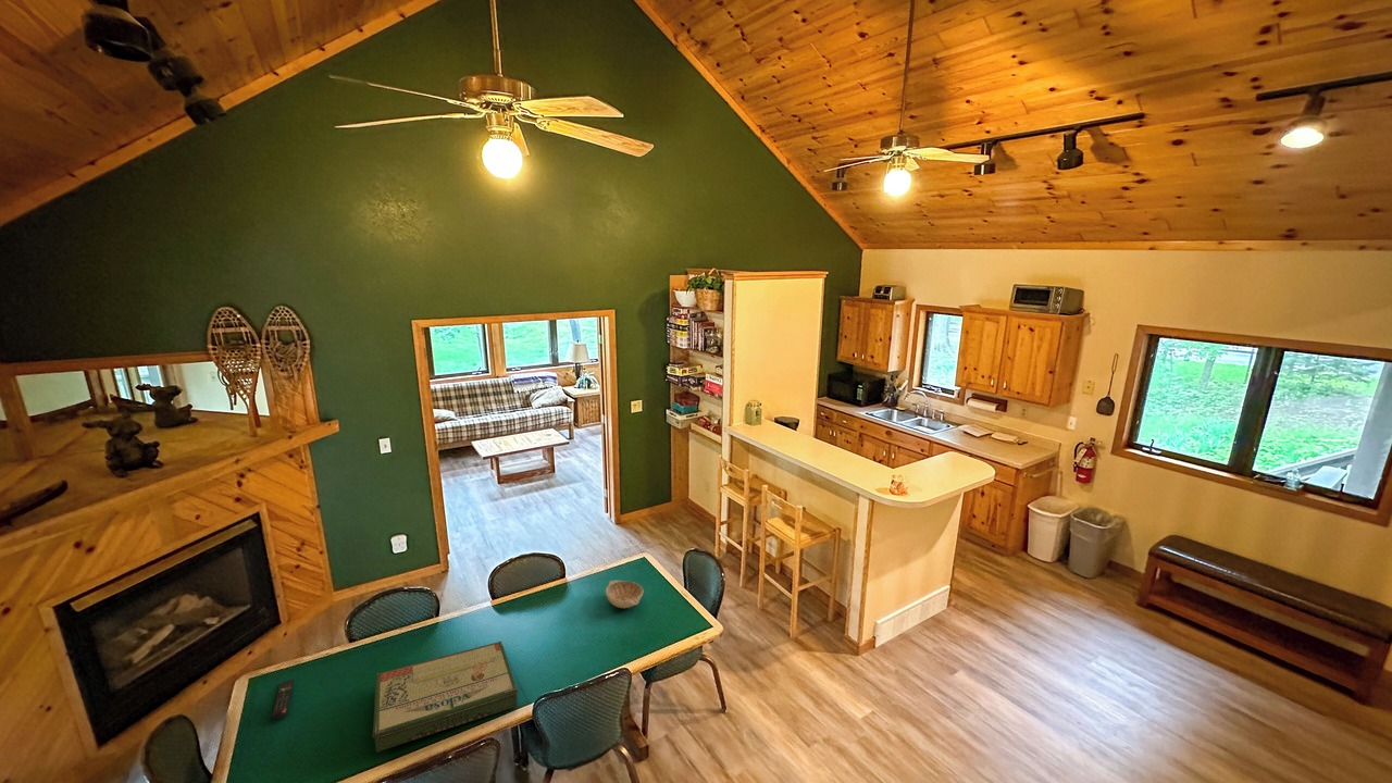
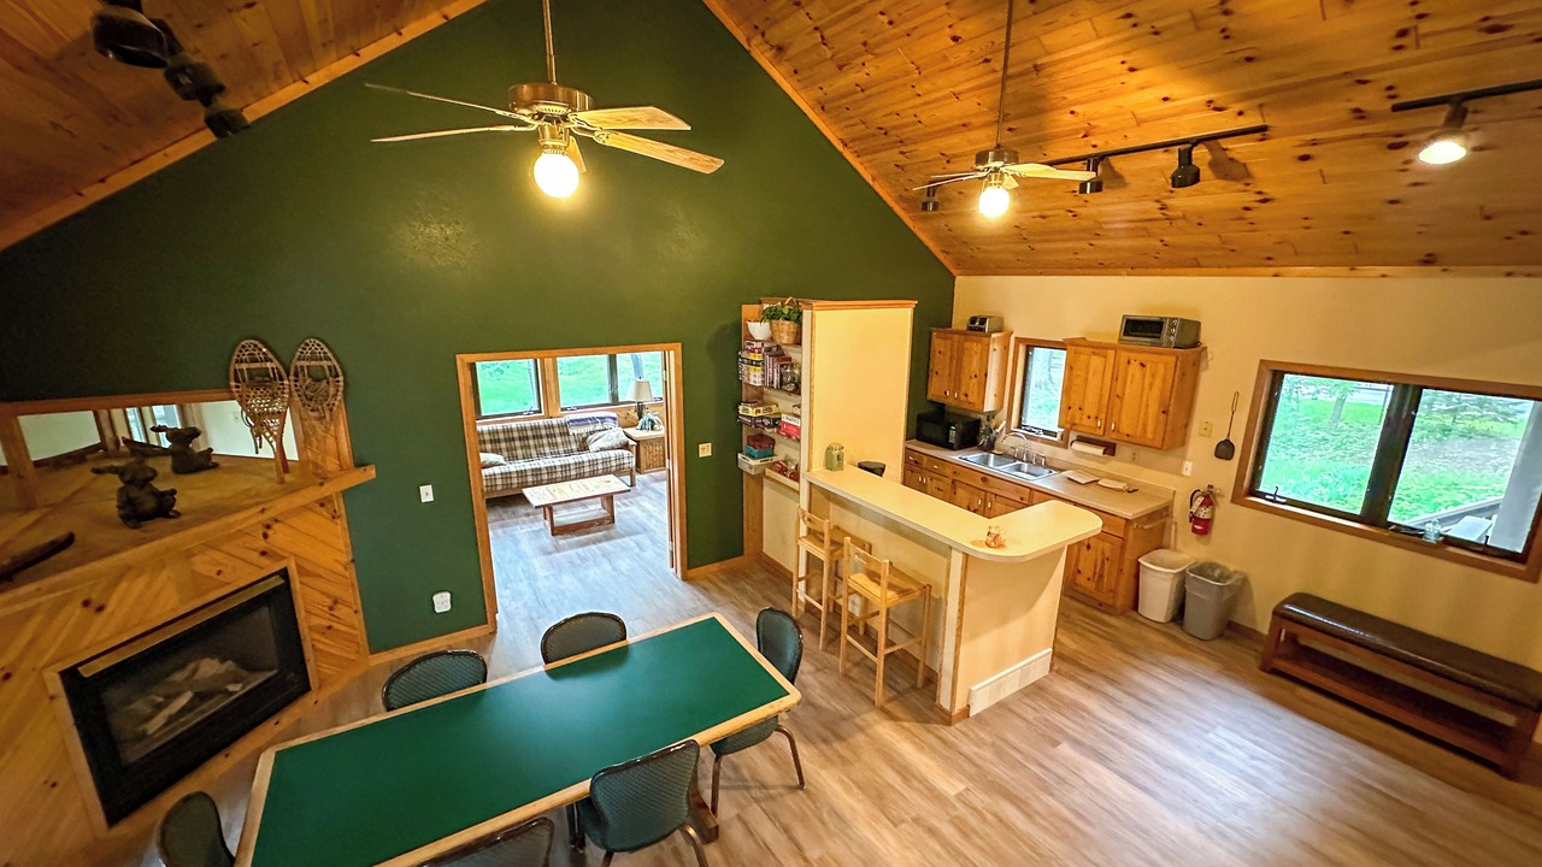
- remote control [271,679,295,720]
- decorative bowl [605,580,644,609]
- board game [371,641,519,753]
